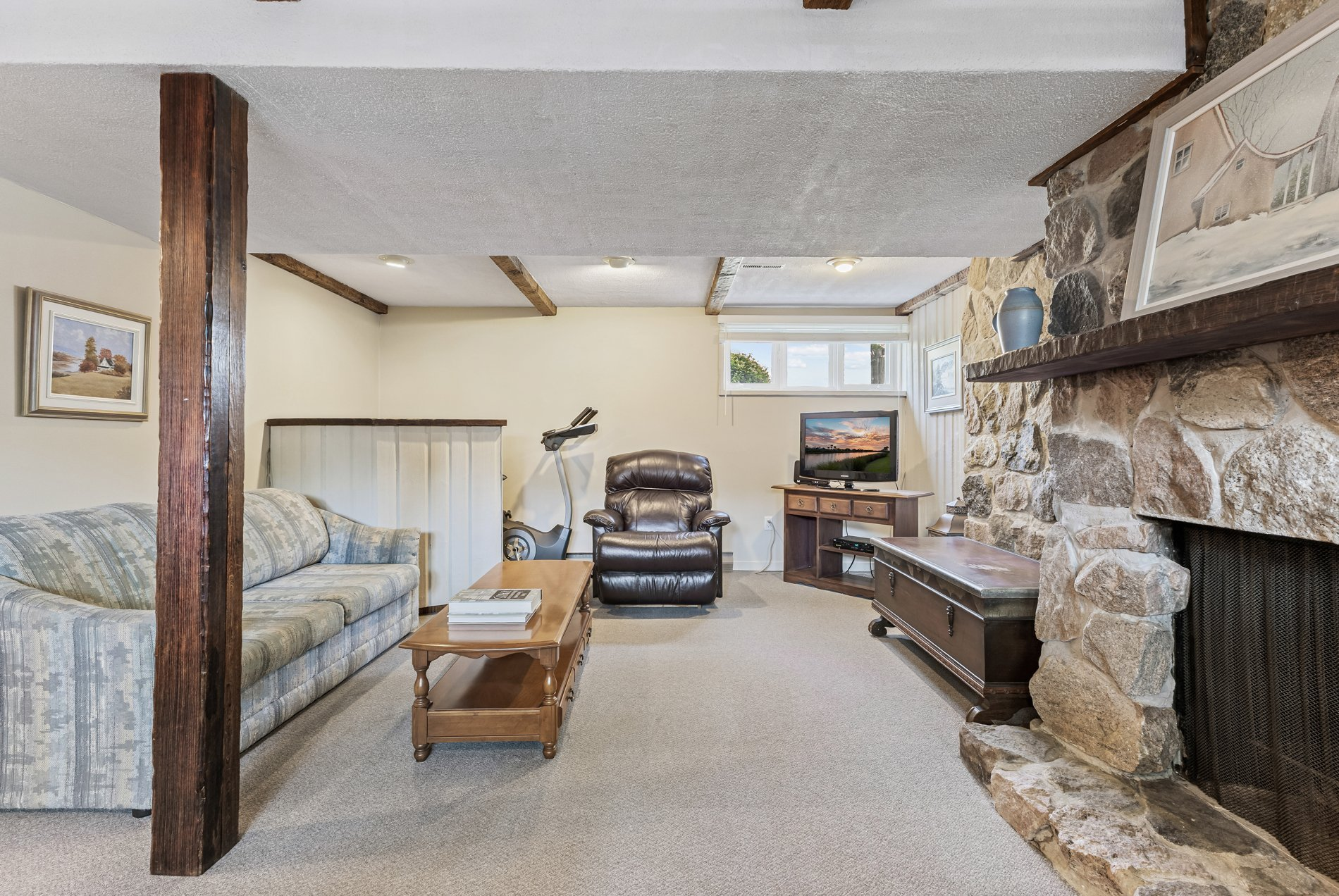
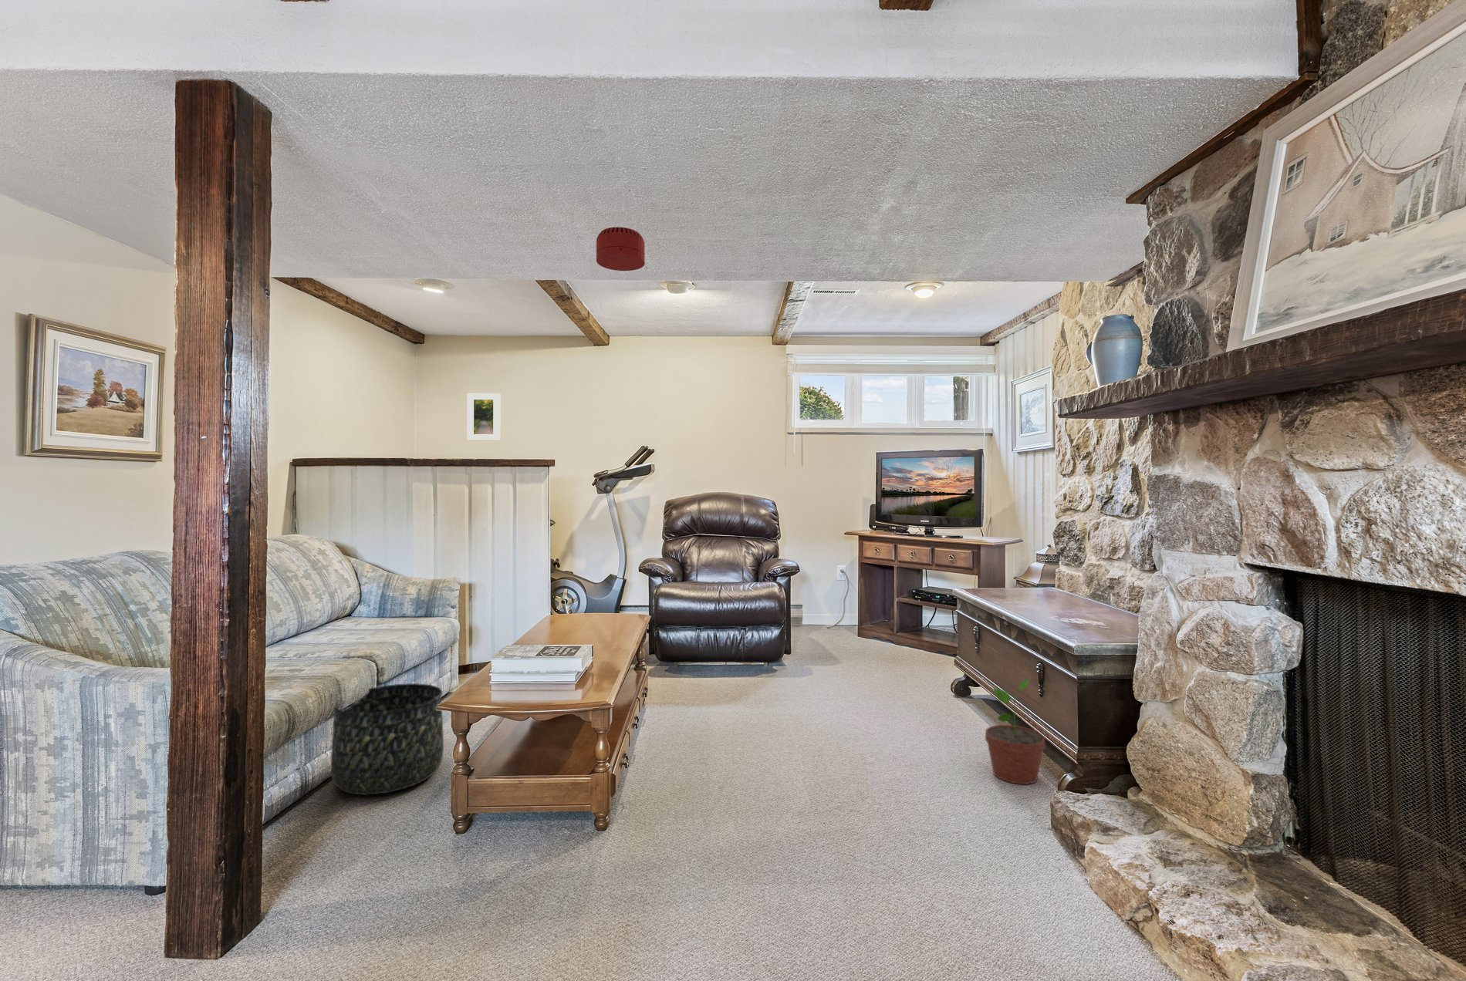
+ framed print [466,393,500,441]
+ potted plant [984,678,1046,785]
+ smoke detector [596,226,646,272]
+ basket [331,682,445,796]
